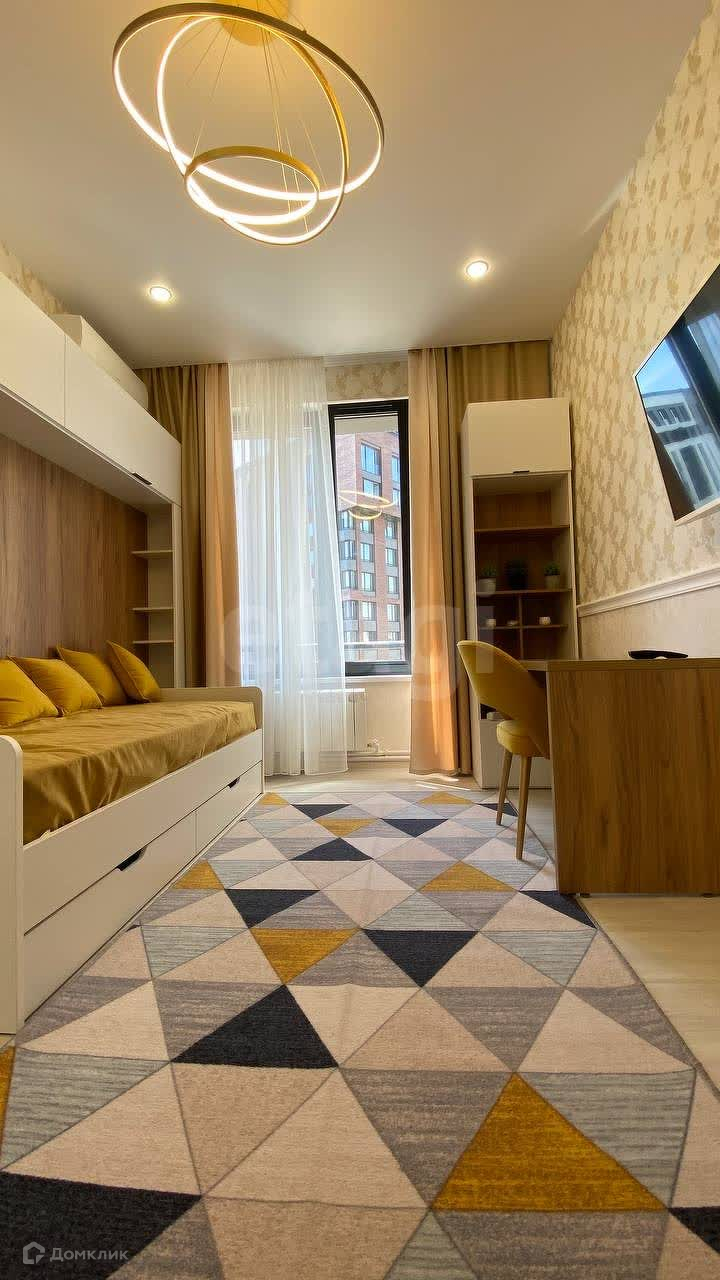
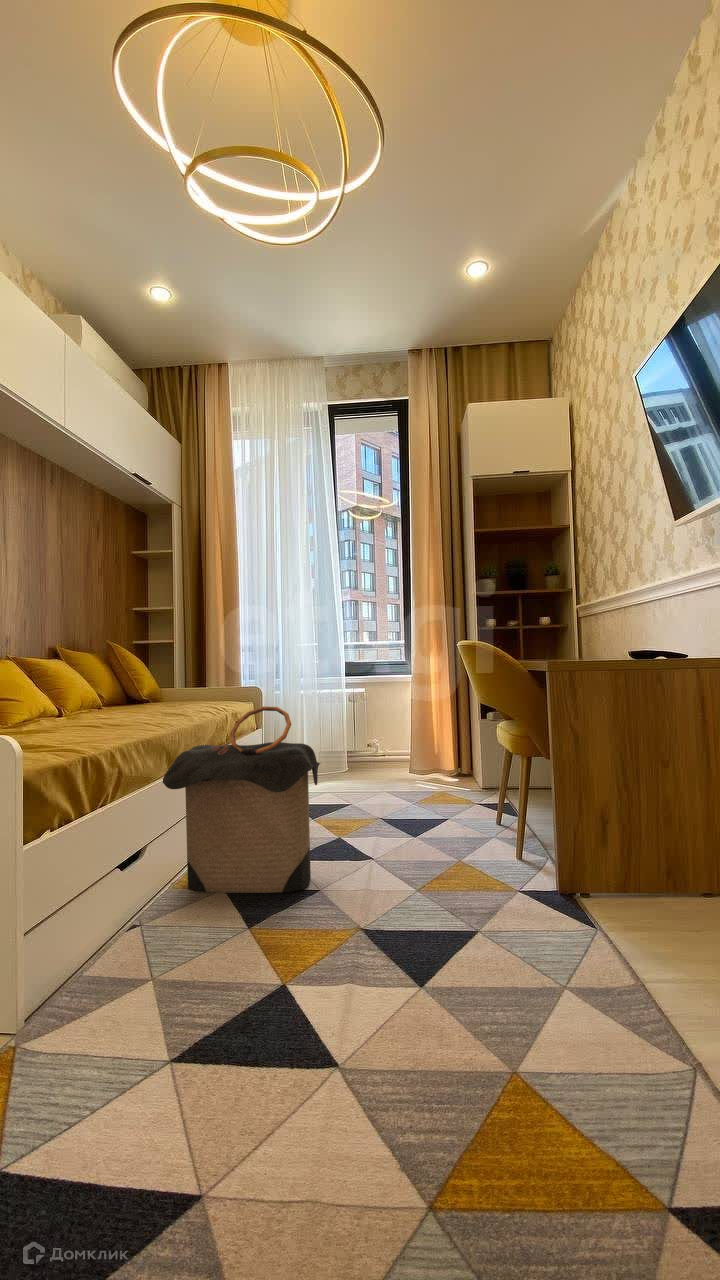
+ laundry hamper [162,706,322,894]
